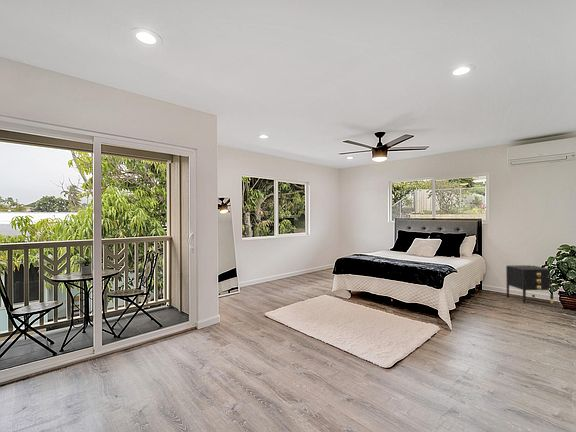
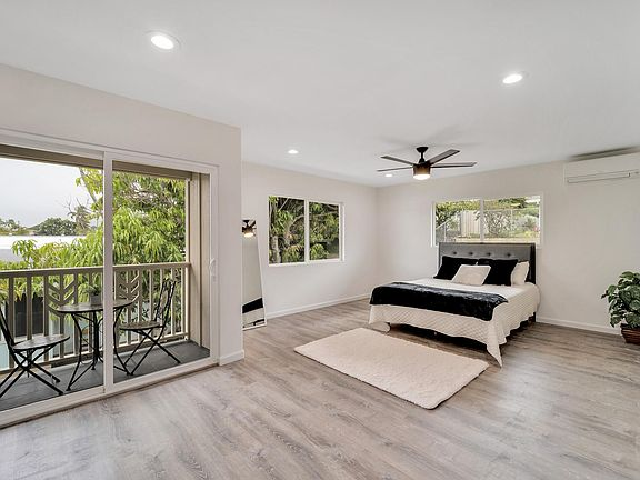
- nightstand [505,264,554,304]
